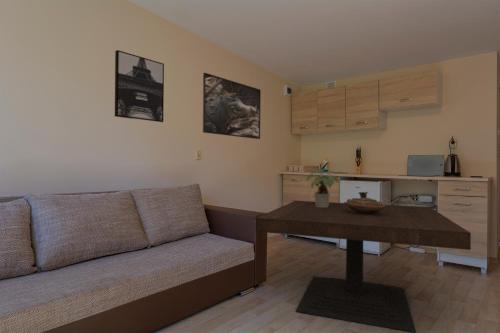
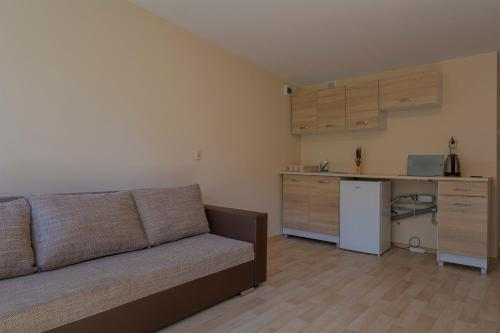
- decorative bowl [343,191,386,214]
- wall art [114,49,165,124]
- potted plant [305,168,340,207]
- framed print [202,72,262,140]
- coffee table [255,200,472,333]
